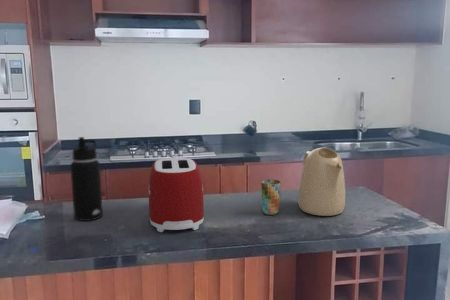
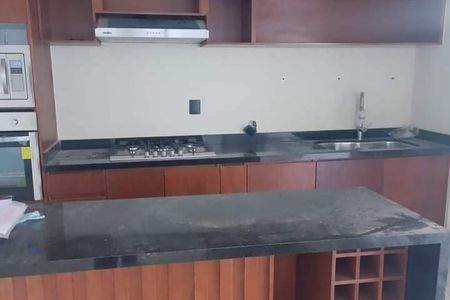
- water bottle [70,136,104,222]
- toaster [147,155,205,233]
- cup [260,179,282,216]
- kettle [297,147,346,217]
